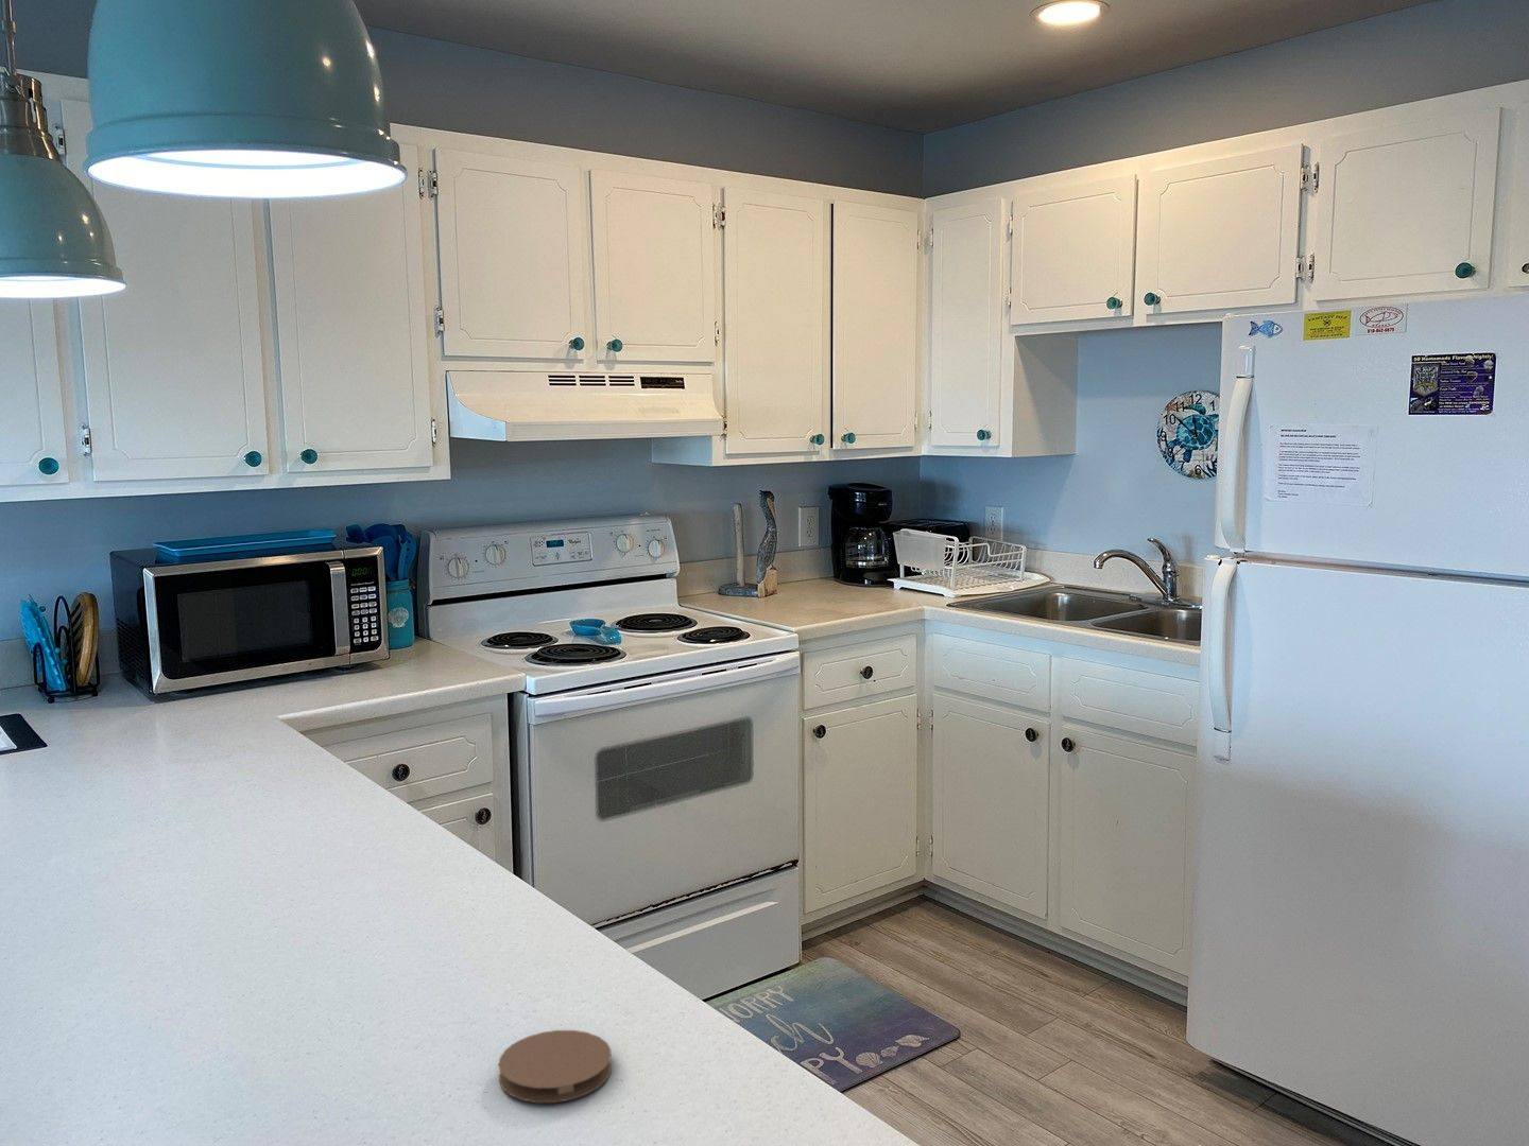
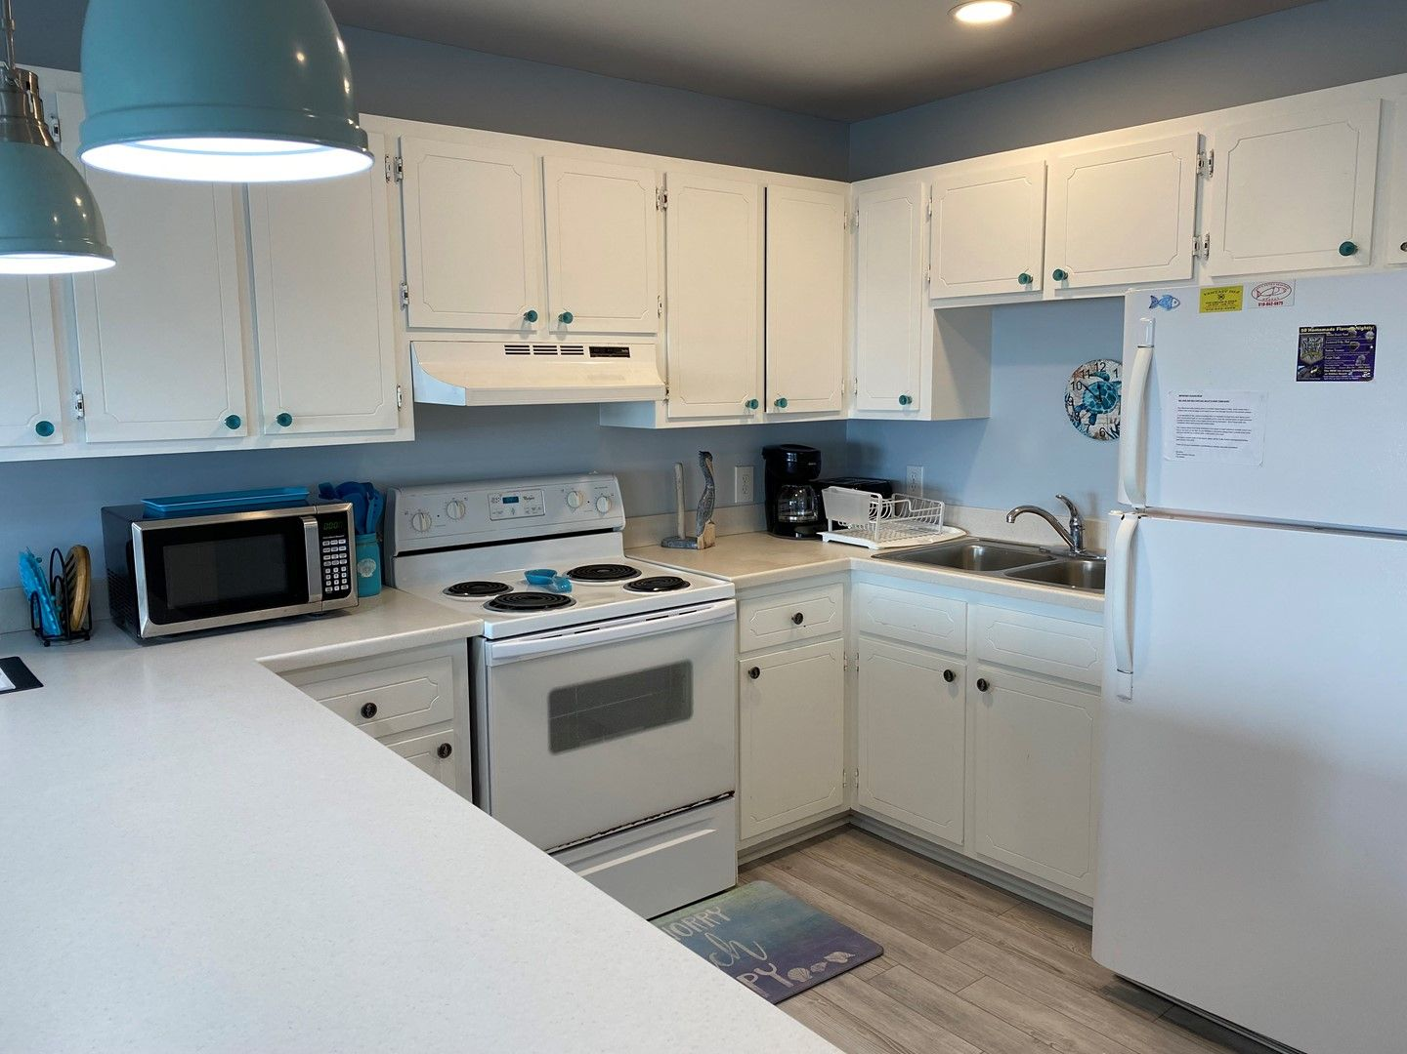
- coaster [497,1029,613,1104]
